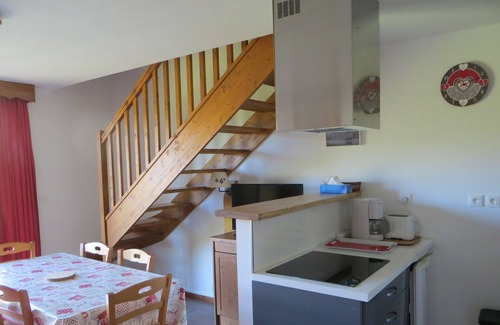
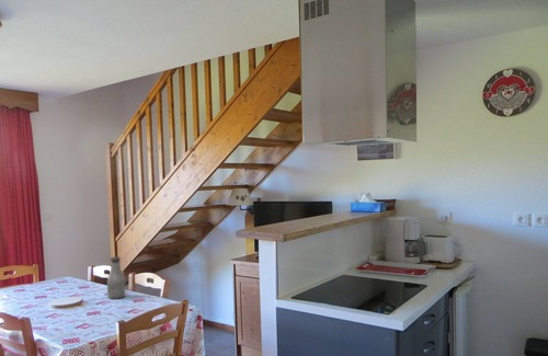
+ bottle [106,255,126,300]
